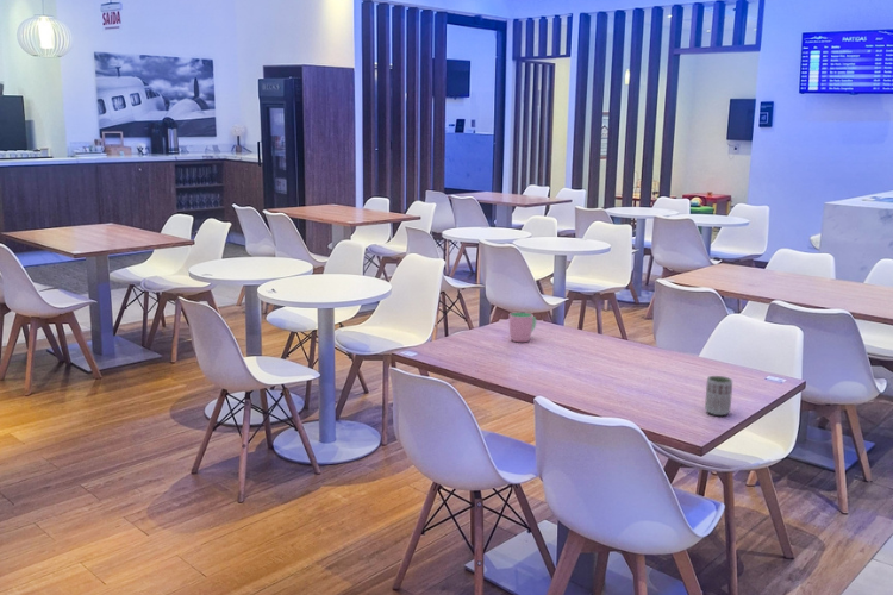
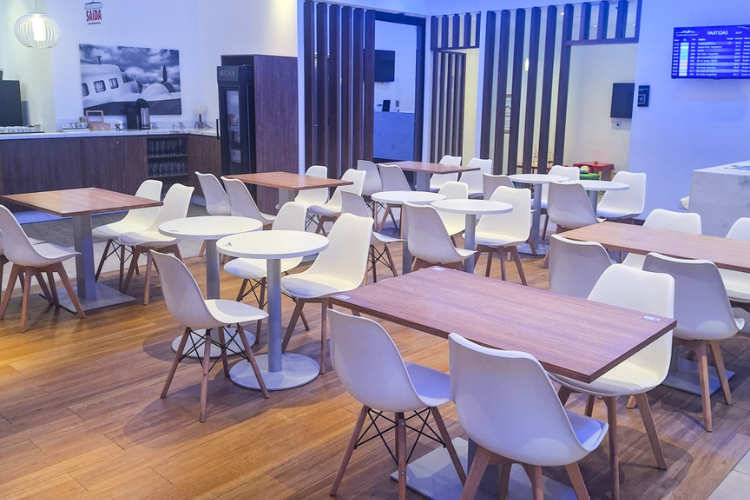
- cup [704,375,733,416]
- cup [508,312,537,343]
